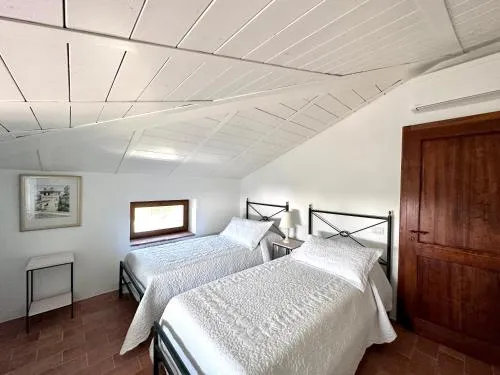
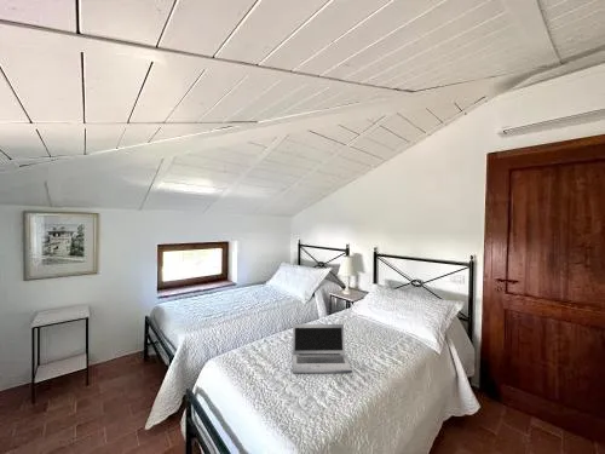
+ laptop [292,323,353,374]
